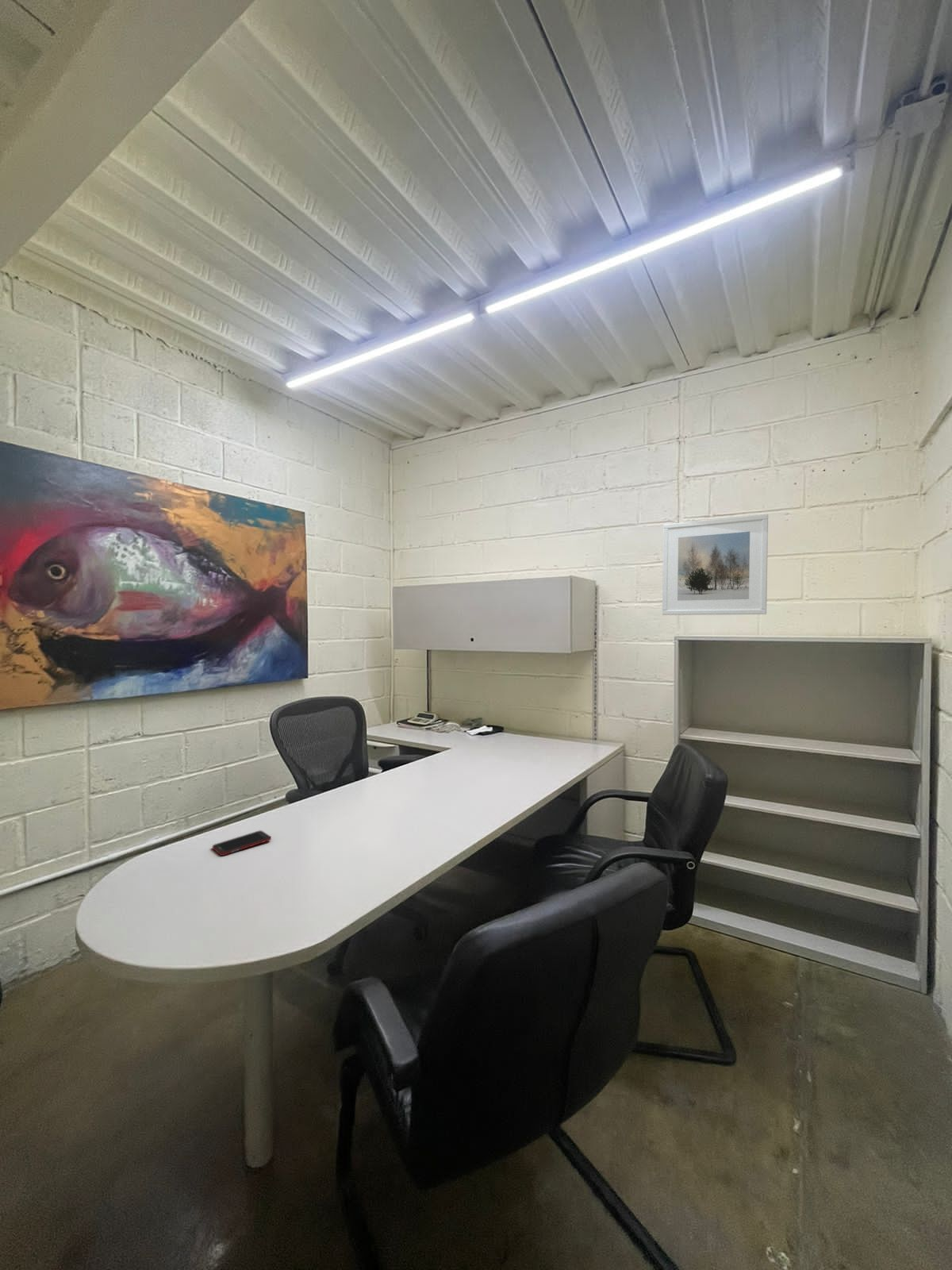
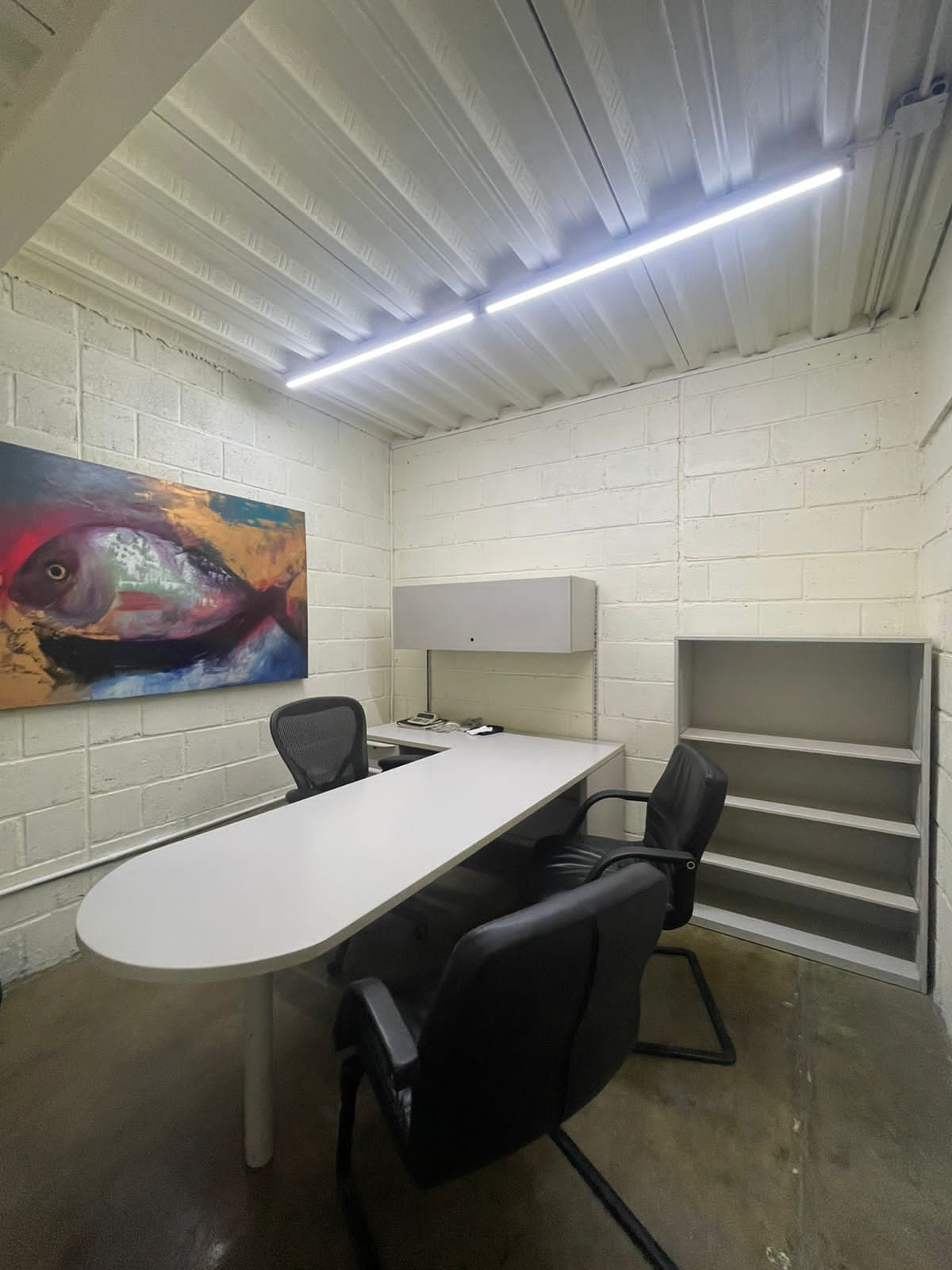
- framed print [662,514,769,616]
- cell phone [212,829,272,856]
